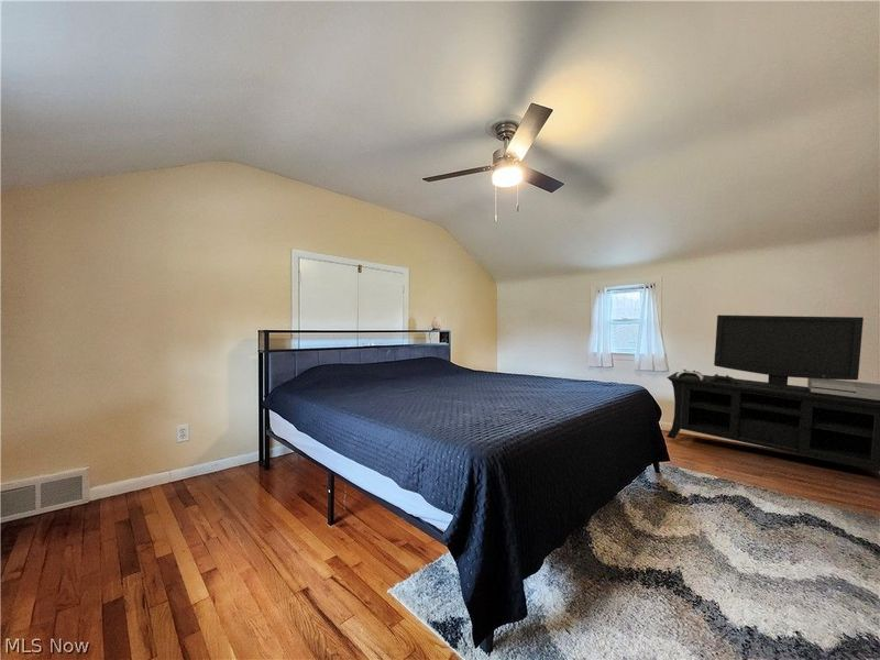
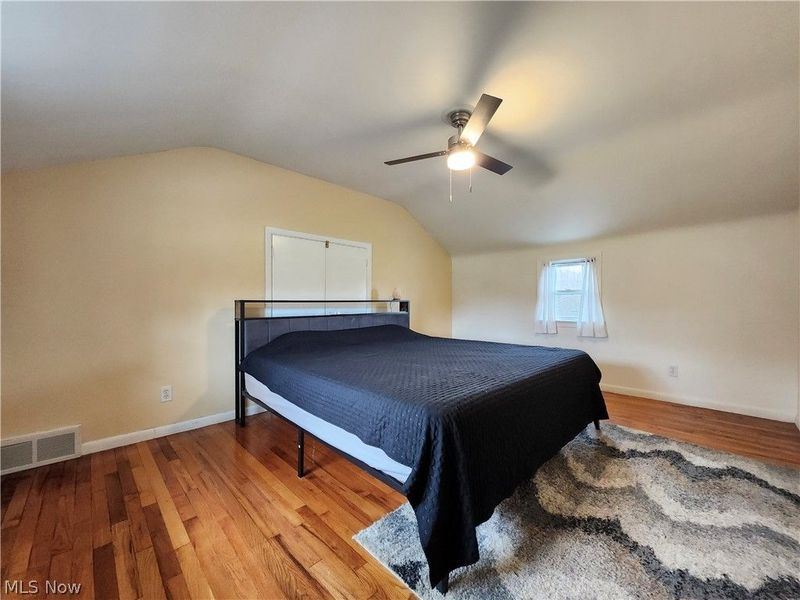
- media console [666,315,880,473]
